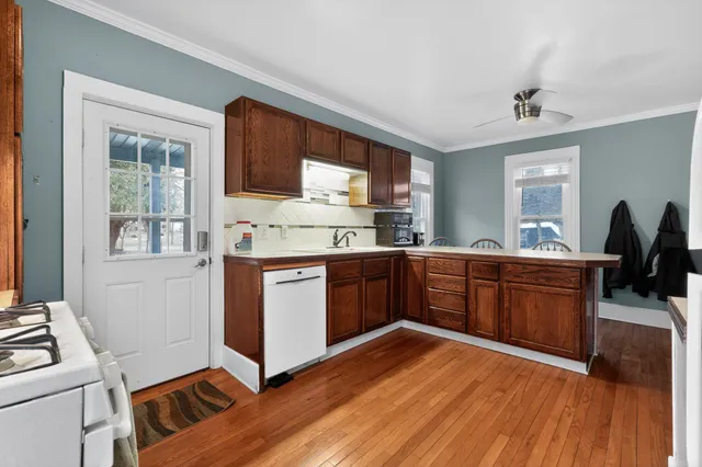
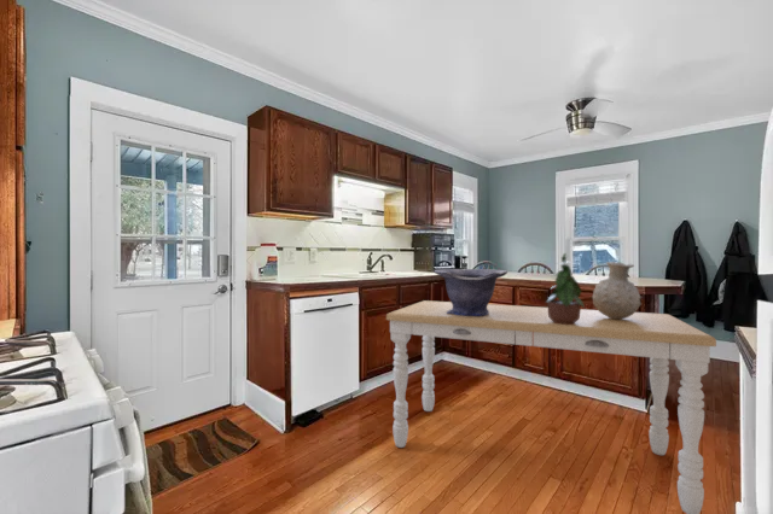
+ decorative bowl [434,268,508,316]
+ potted plant [545,252,586,325]
+ vase [591,261,643,319]
+ dining table [385,299,717,514]
